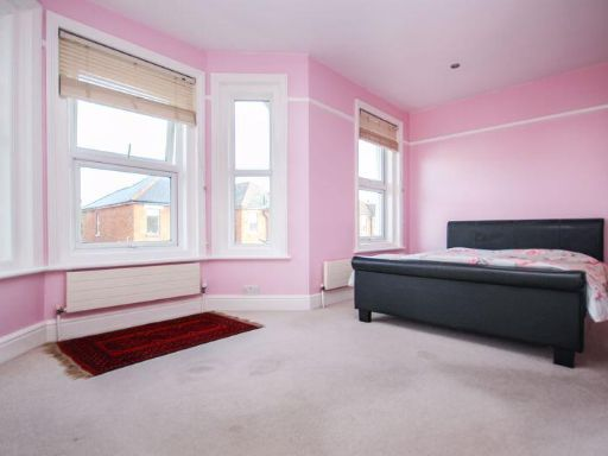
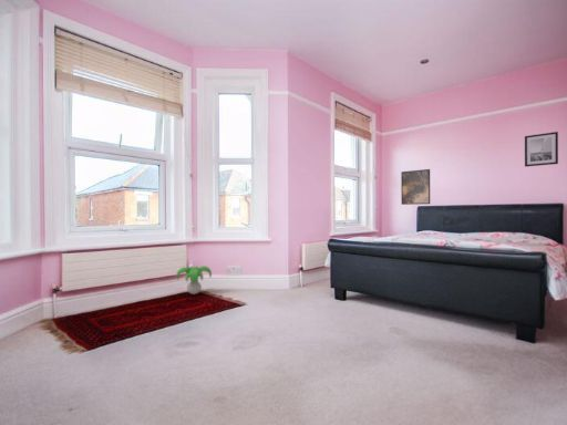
+ wall art [524,131,559,167]
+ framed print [400,168,431,206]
+ decorative plant [175,265,213,296]
